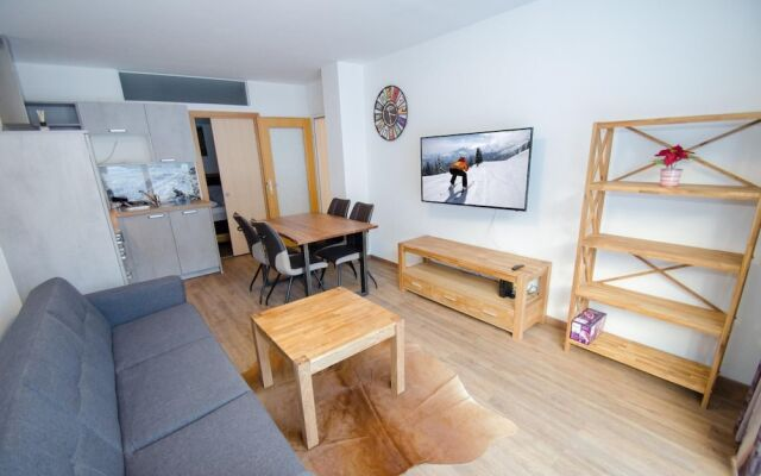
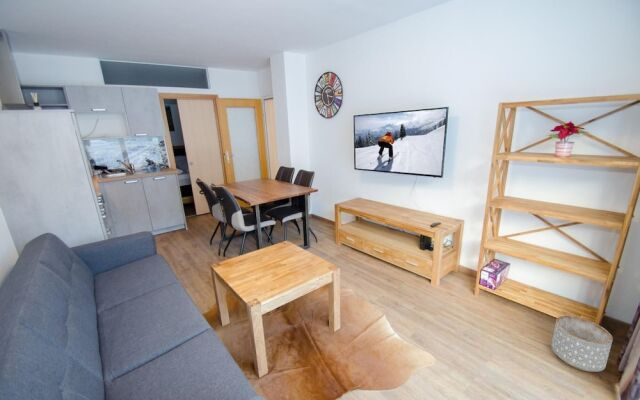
+ planter [550,314,614,373]
